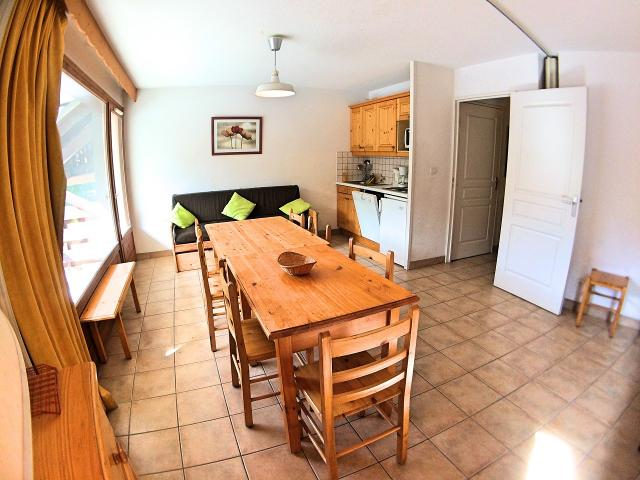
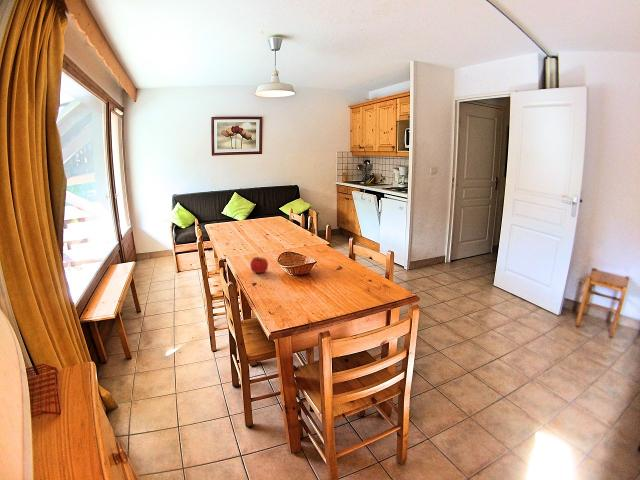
+ apple [249,255,269,274]
